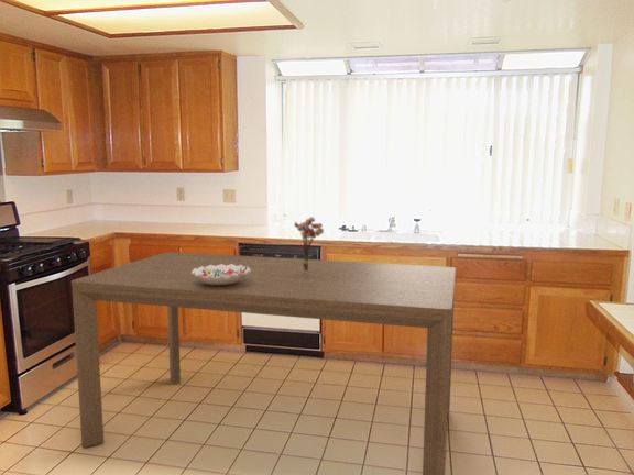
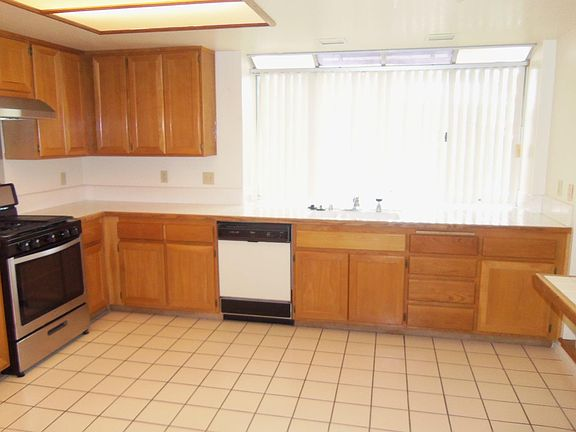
- dining table [70,251,457,475]
- decorative bowl [192,264,251,285]
- bouquet [293,216,325,273]
